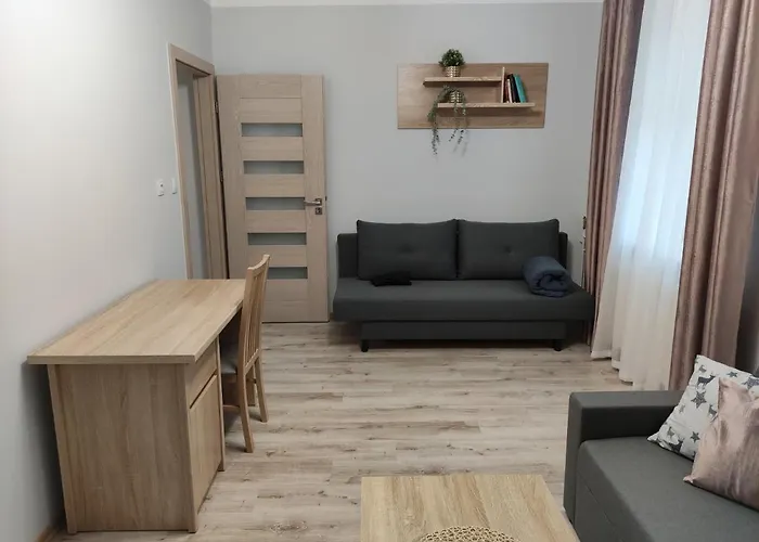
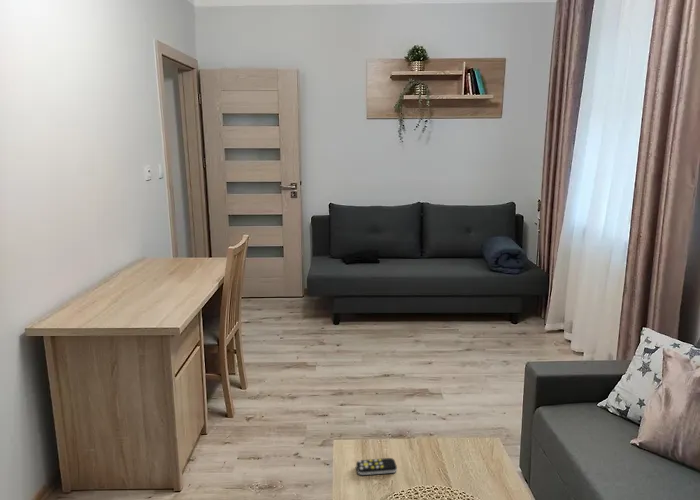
+ remote control [355,457,398,476]
